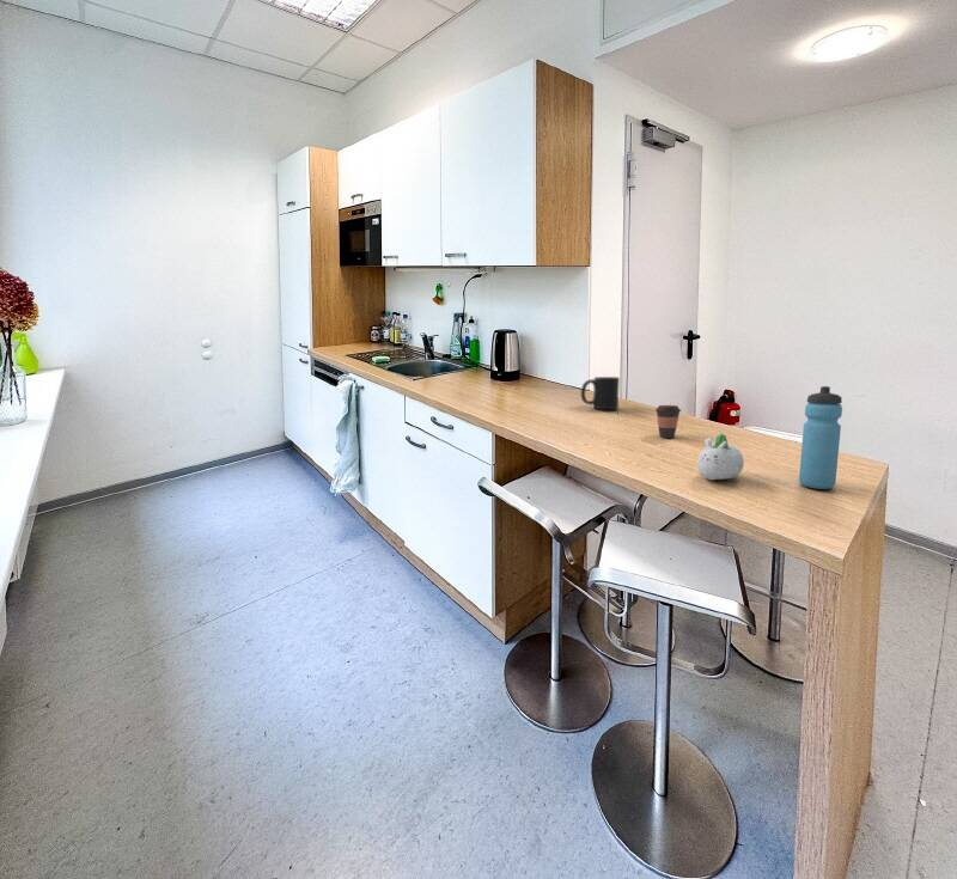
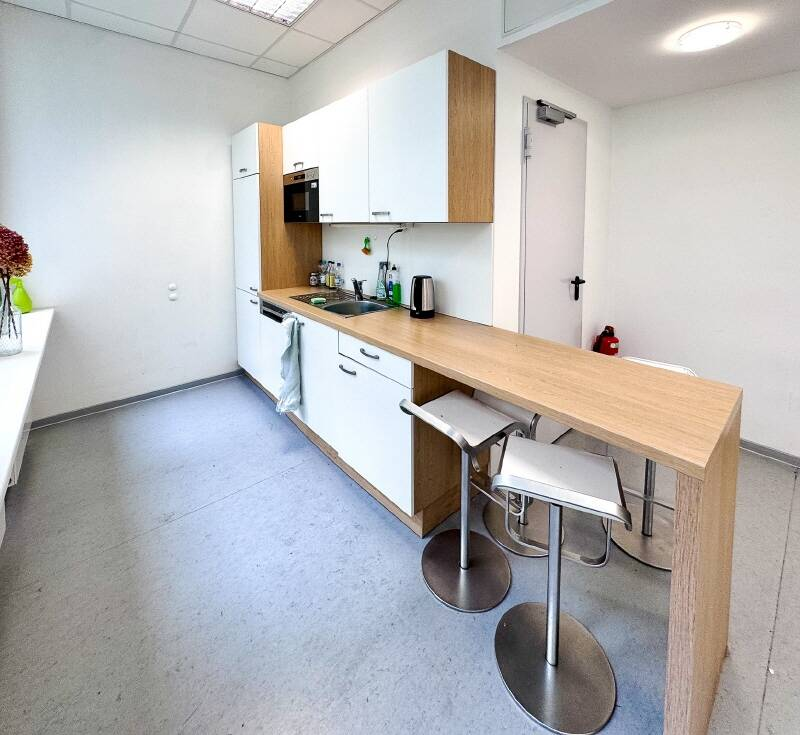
- succulent planter [696,433,745,481]
- coffee cup [654,404,682,439]
- water bottle [798,385,843,490]
- mug [580,376,621,410]
